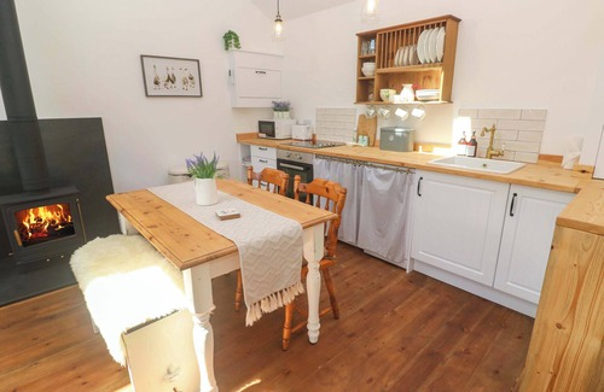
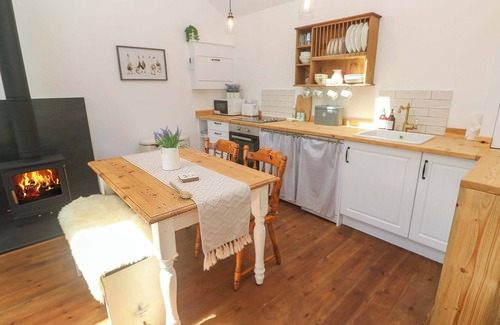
+ spoon [169,181,191,199]
